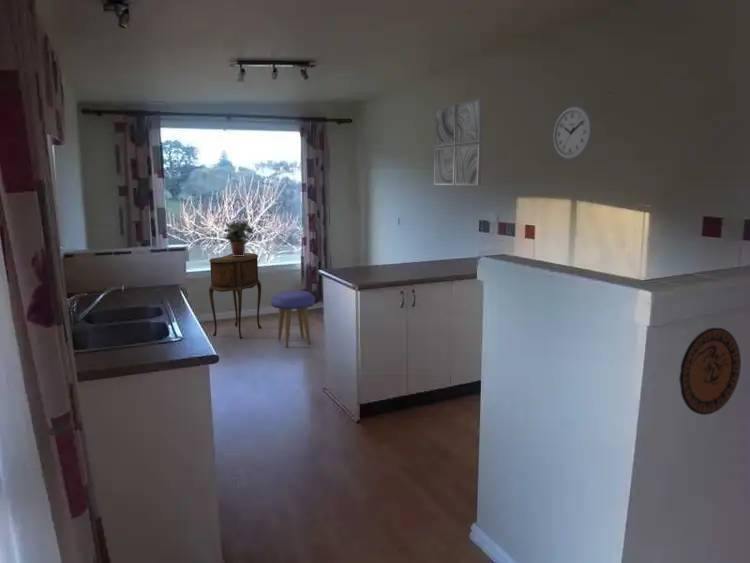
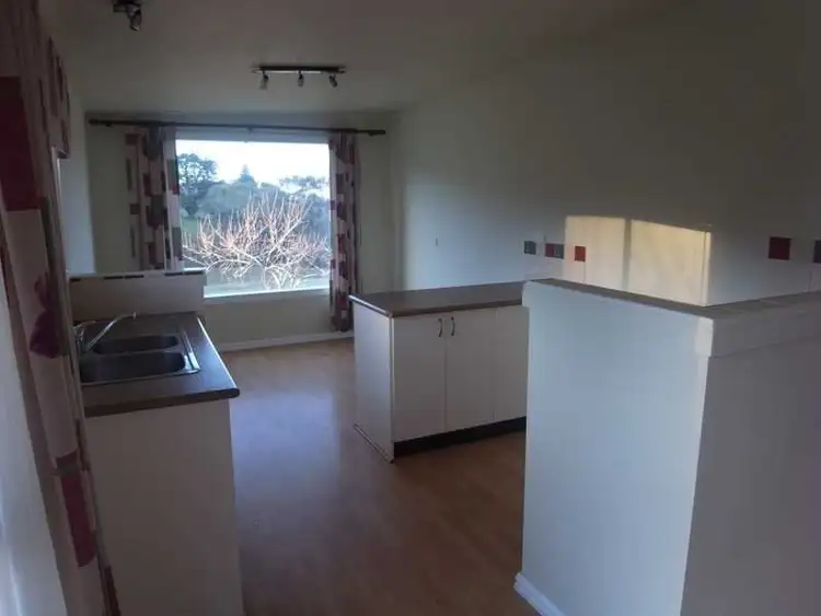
- potted plant [220,219,255,256]
- wall clock [552,105,593,161]
- decorative plate [678,327,742,416]
- wall art [433,97,484,187]
- side table [208,252,262,339]
- stool [270,290,316,348]
